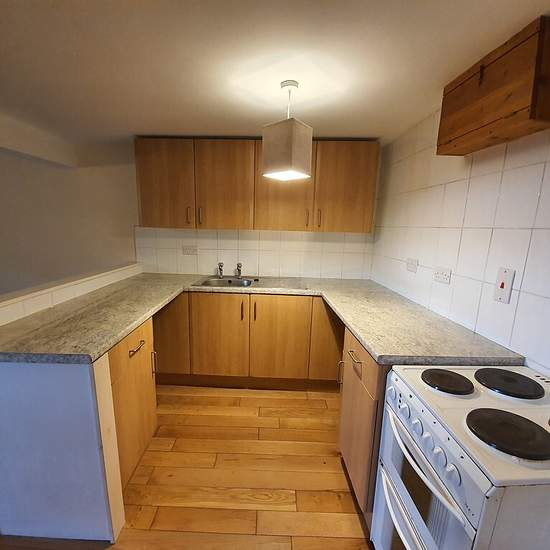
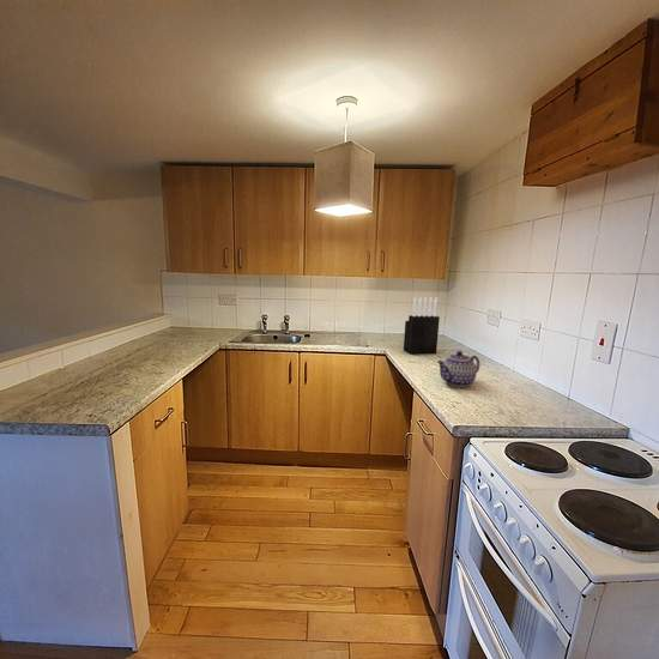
+ teapot [436,350,480,388]
+ knife block [403,296,441,355]
